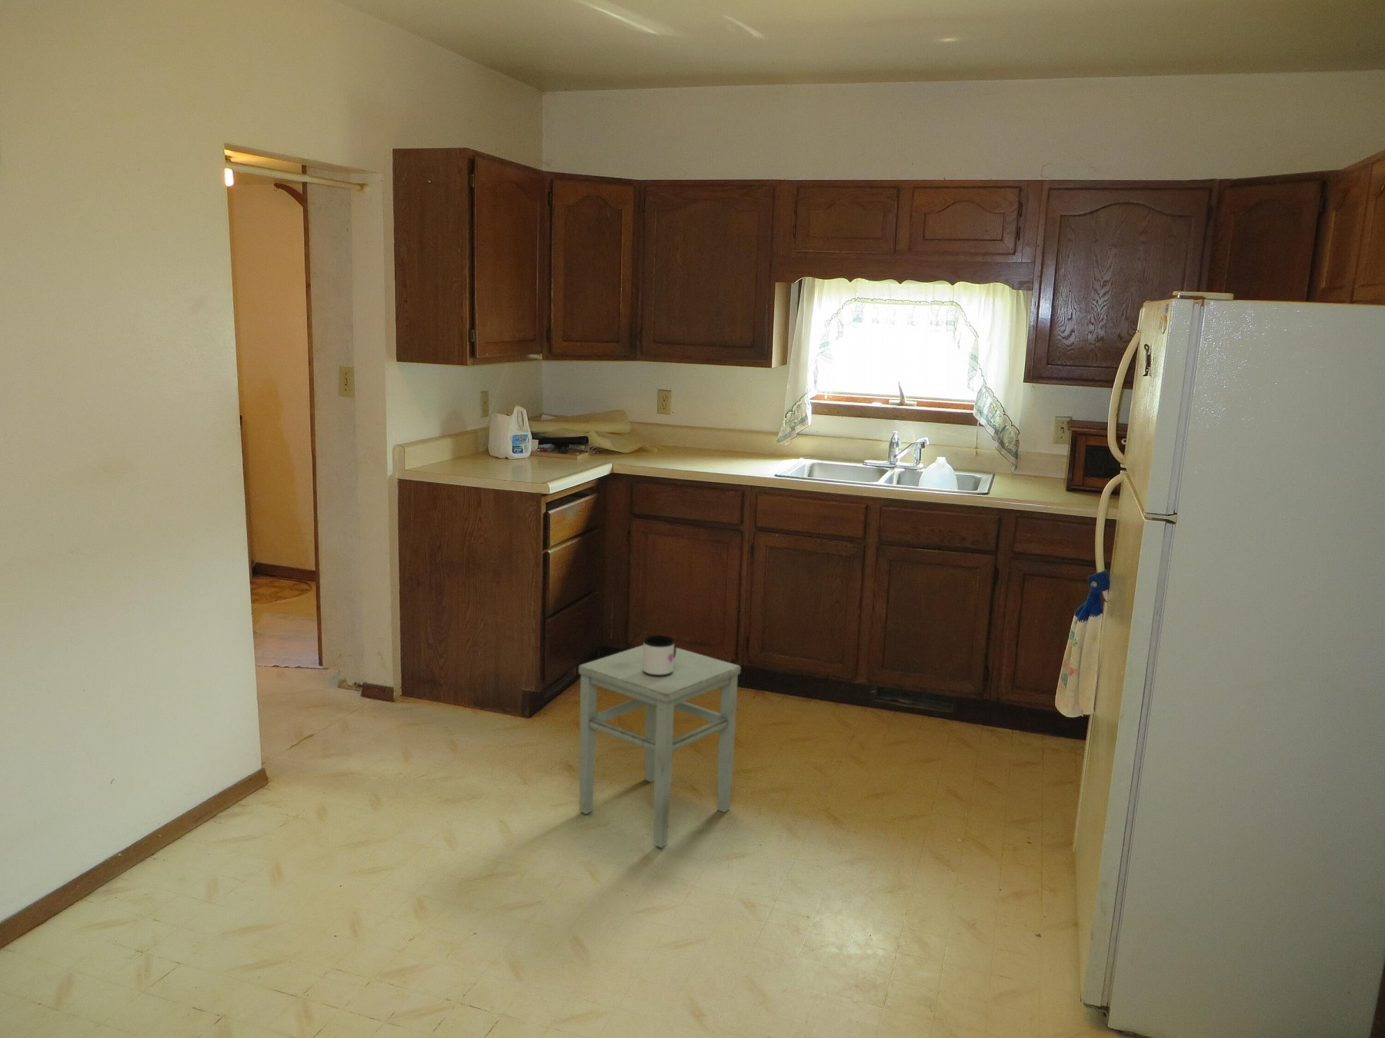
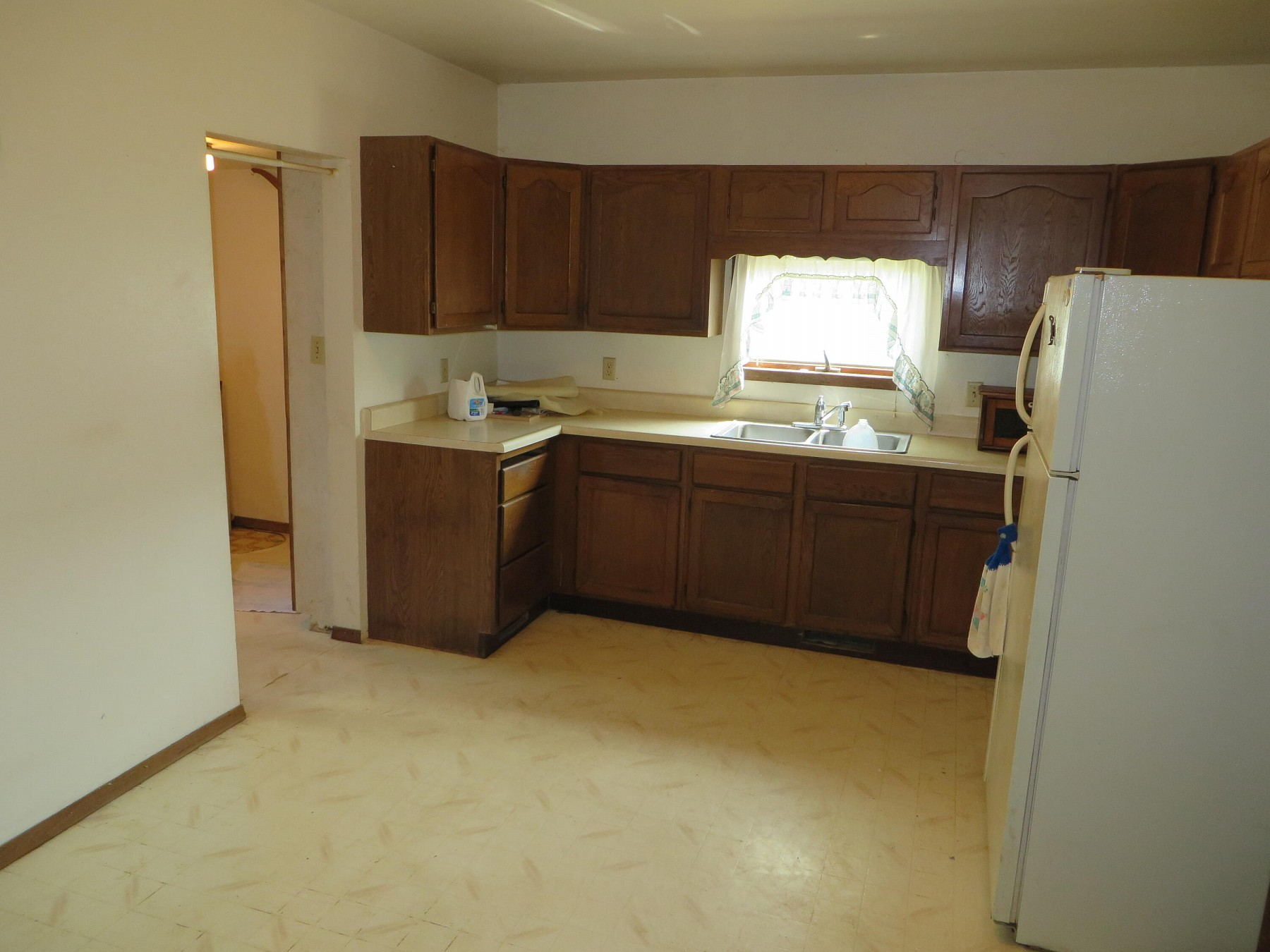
- mug [642,635,676,677]
- stool [578,644,742,848]
